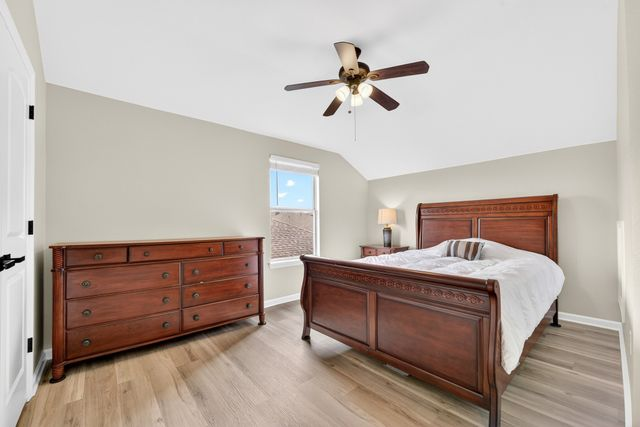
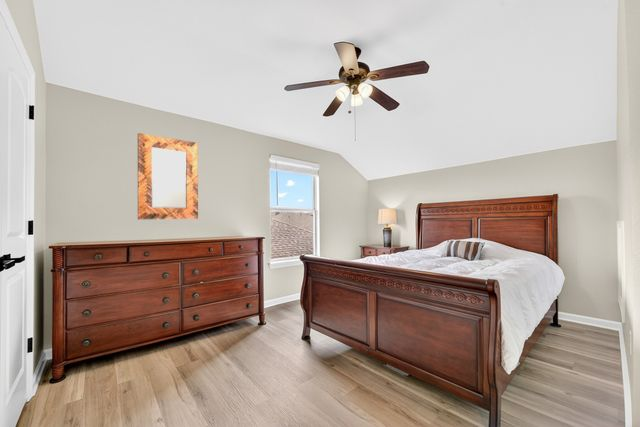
+ home mirror [137,132,199,220]
